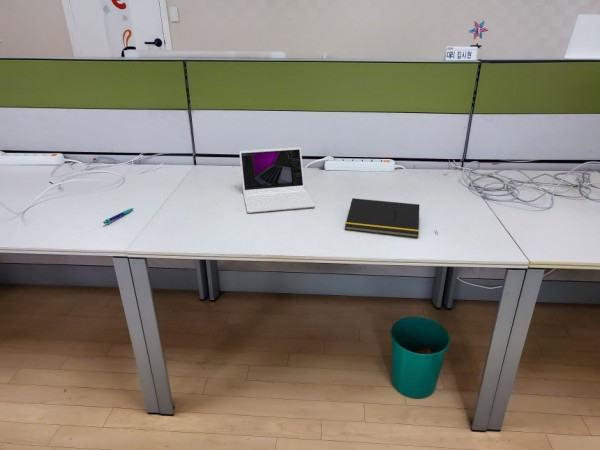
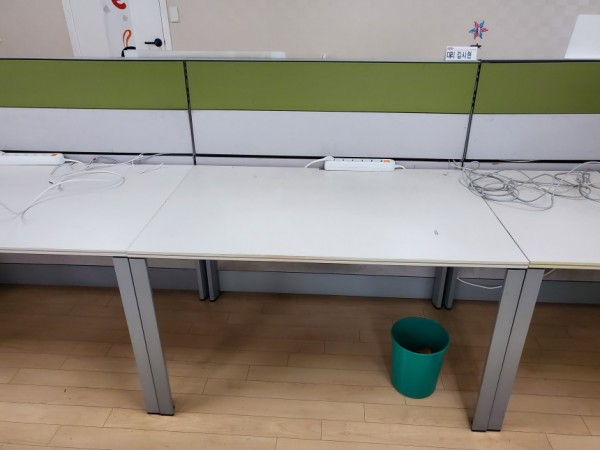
- notepad [344,197,420,239]
- laptop [238,146,316,214]
- pen [102,207,135,225]
